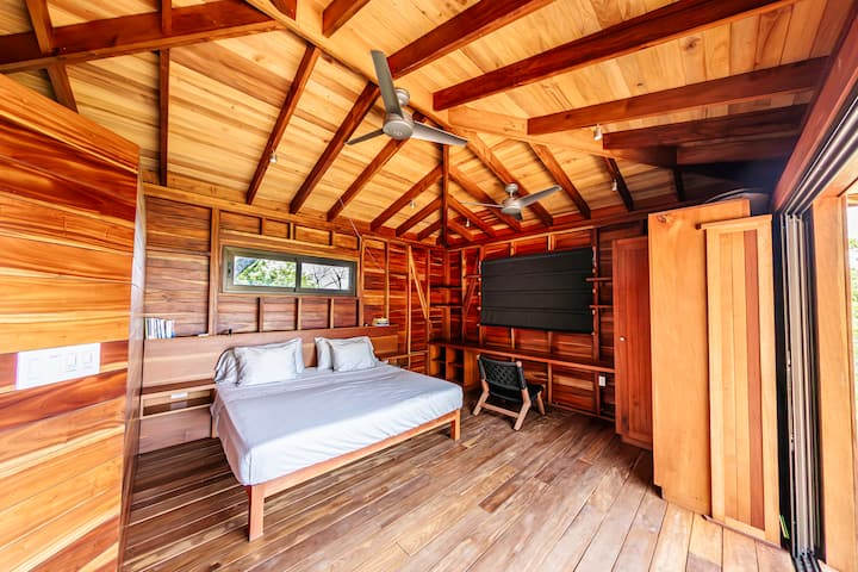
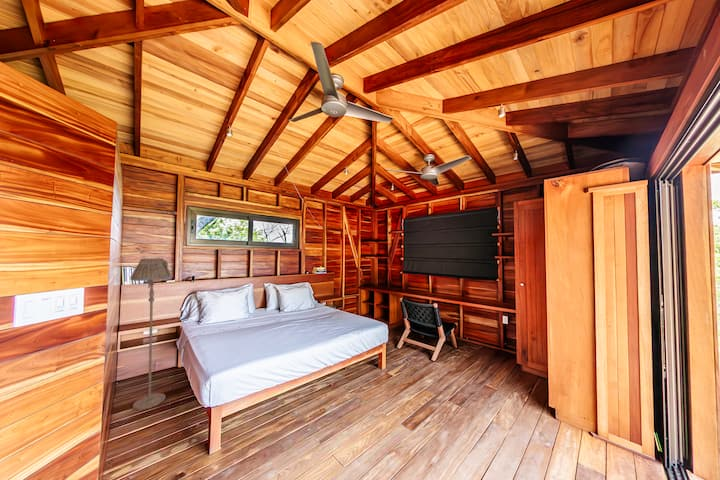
+ floor lamp [129,257,173,411]
